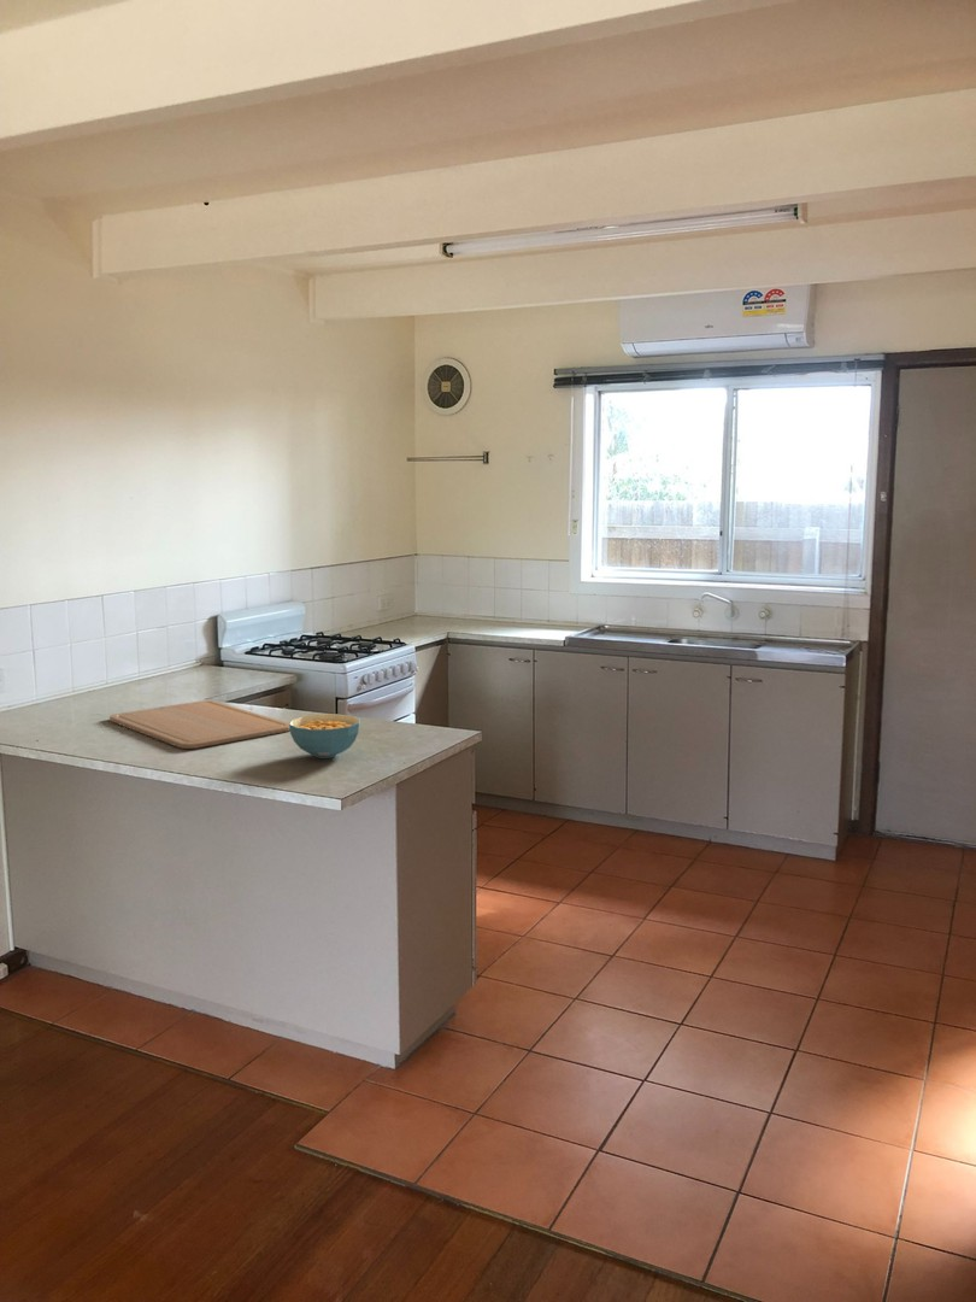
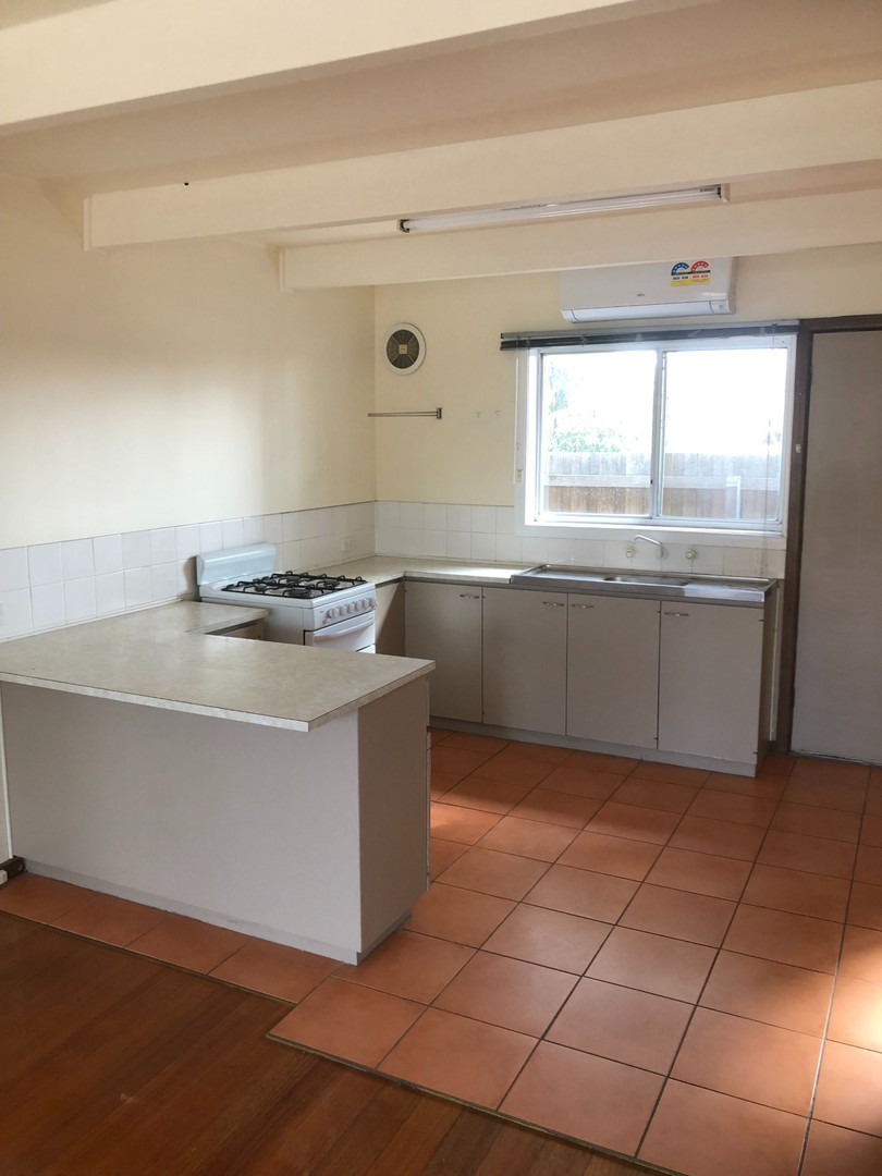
- cereal bowl [288,712,361,760]
- chopping board [108,699,290,750]
